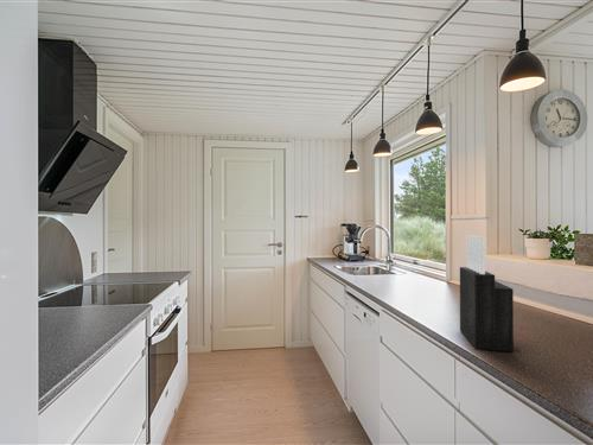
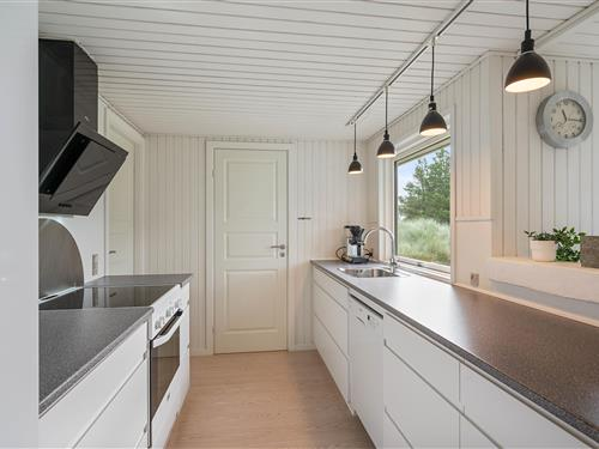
- knife block [459,234,515,354]
